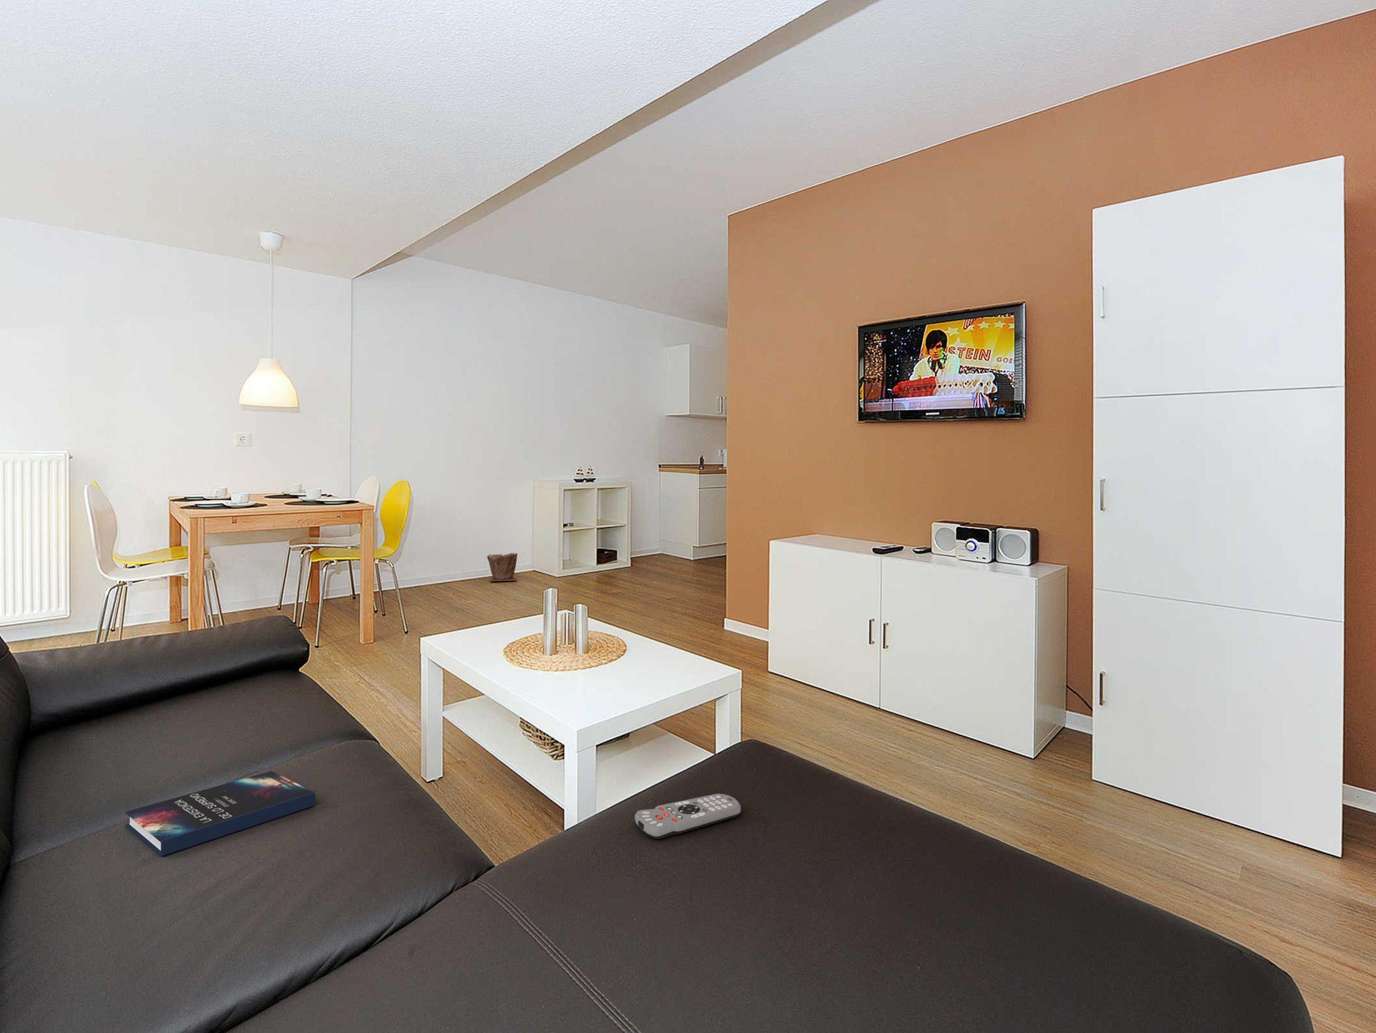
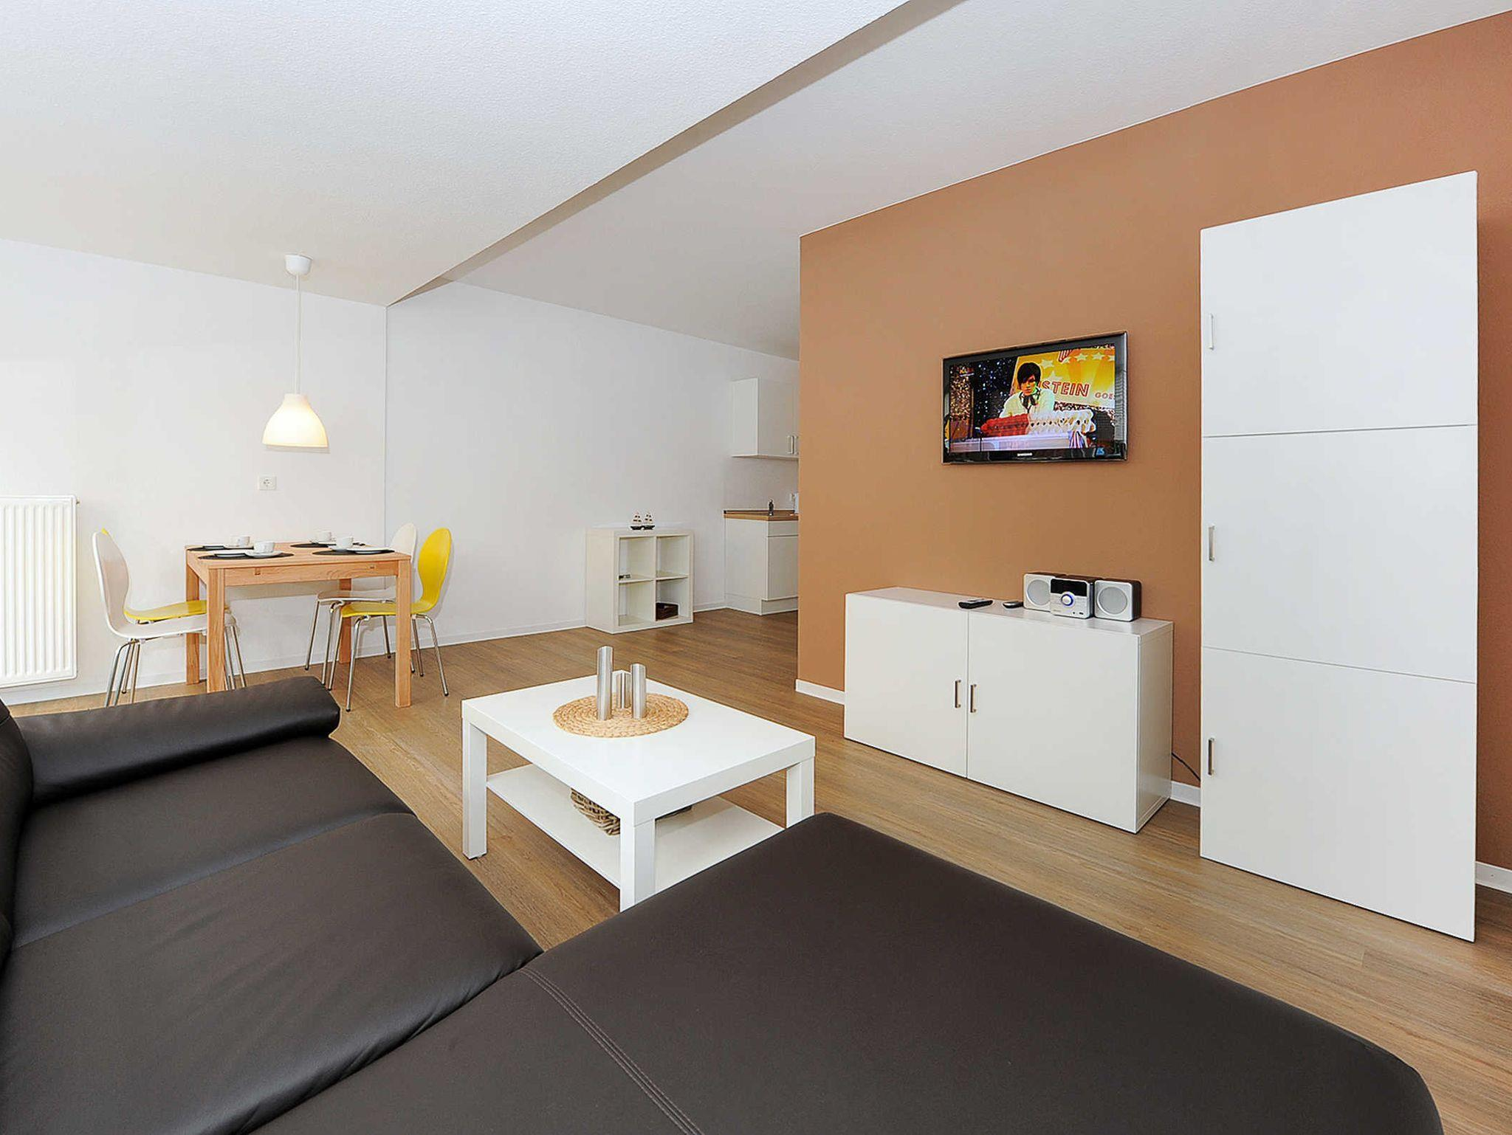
- hardback book [125,770,316,857]
- plant pot [486,552,518,582]
- remote control [634,793,742,840]
